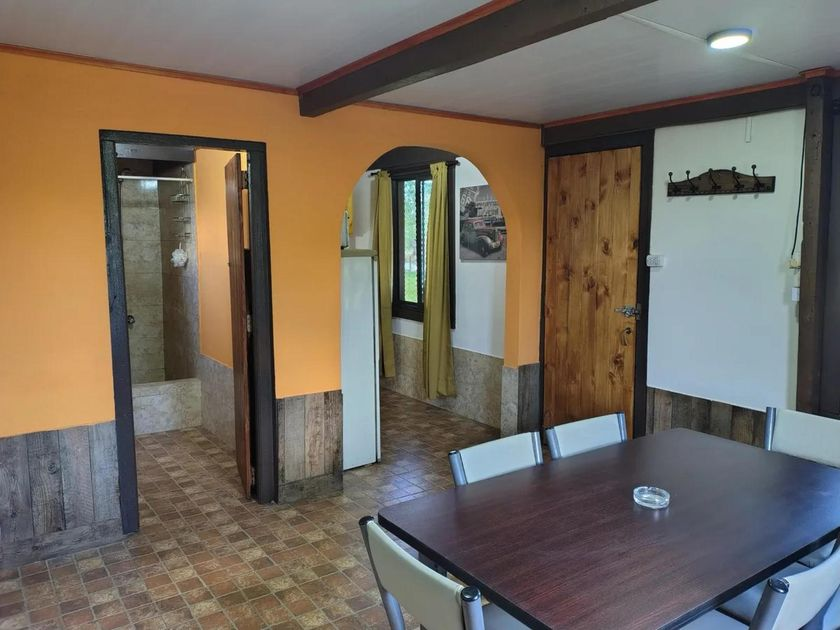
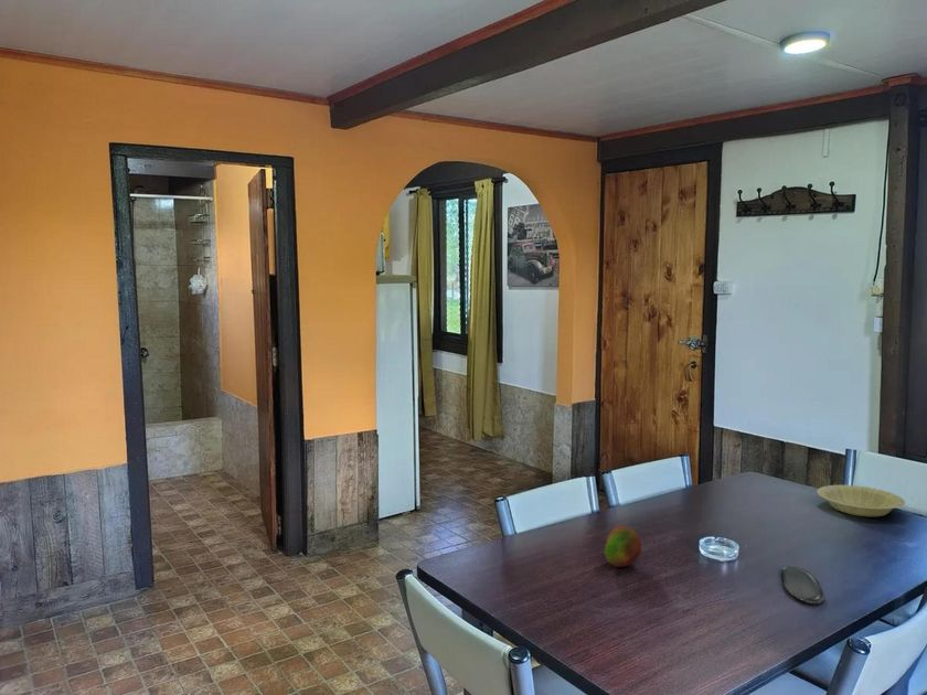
+ oval tray [780,565,824,605]
+ fruit [603,525,642,568]
+ bowl [816,484,906,517]
